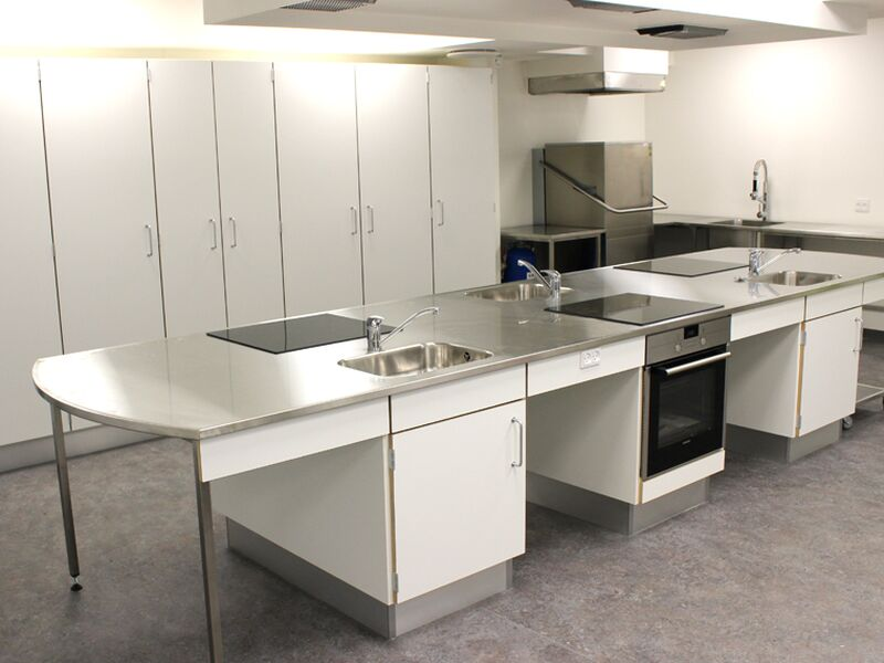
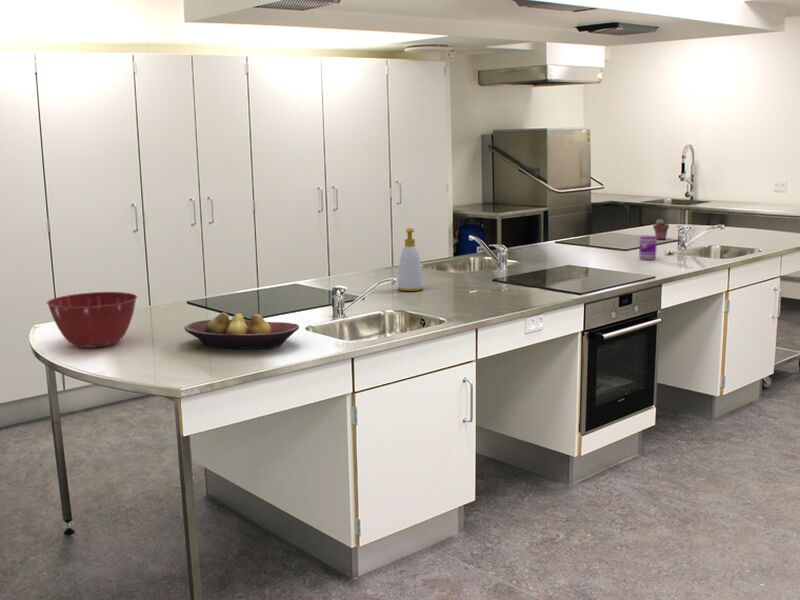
+ potted succulent [652,218,670,240]
+ mixing bowl [46,291,138,349]
+ beverage can [638,234,658,261]
+ soap bottle [397,227,424,292]
+ fruit bowl [184,311,300,350]
